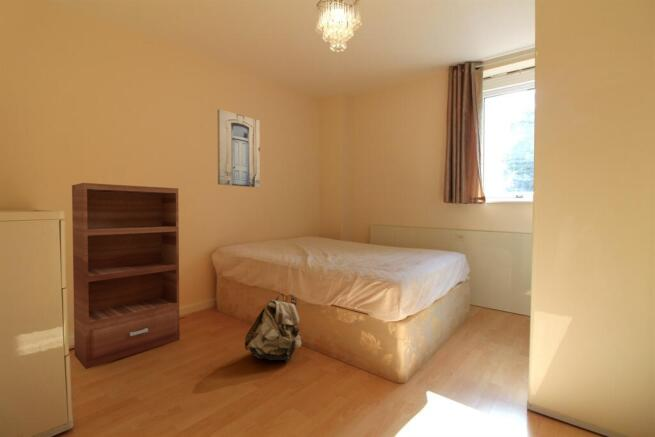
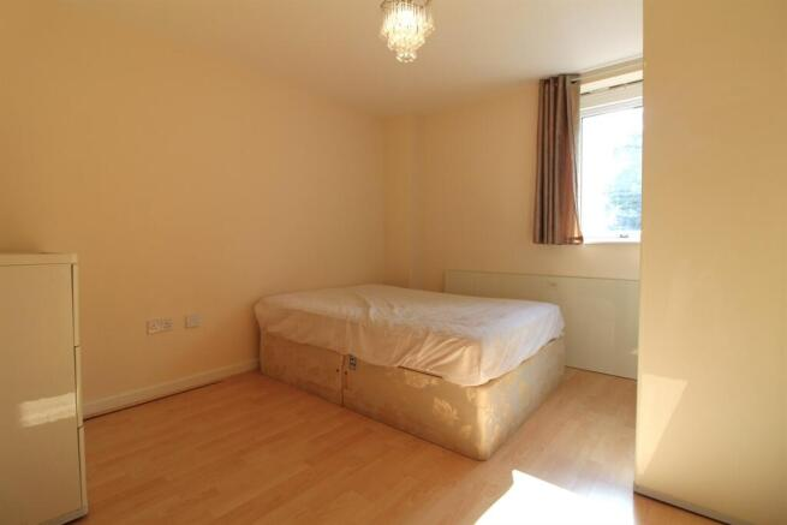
- wall art [216,108,261,188]
- bookshelf [71,182,181,370]
- backpack [244,293,303,362]
